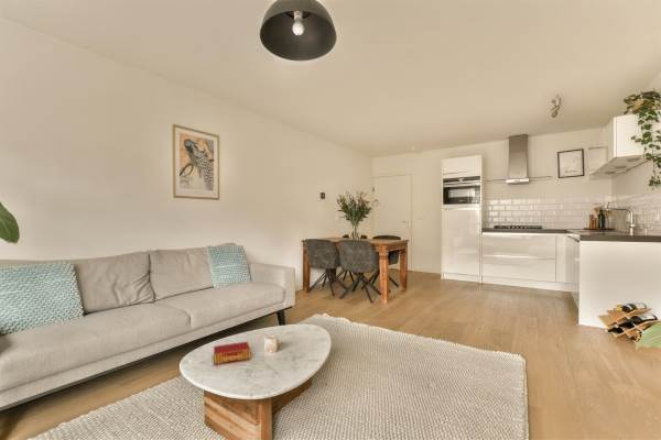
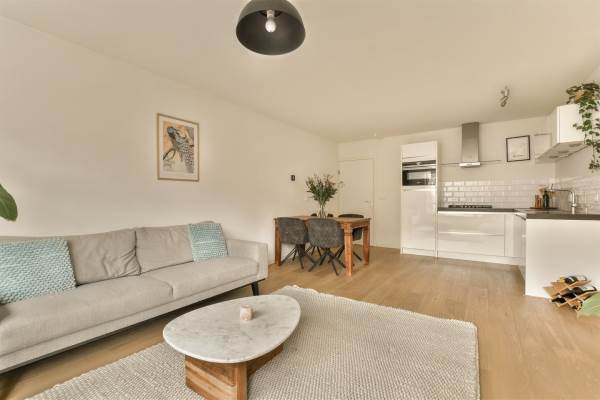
- book [213,340,251,366]
